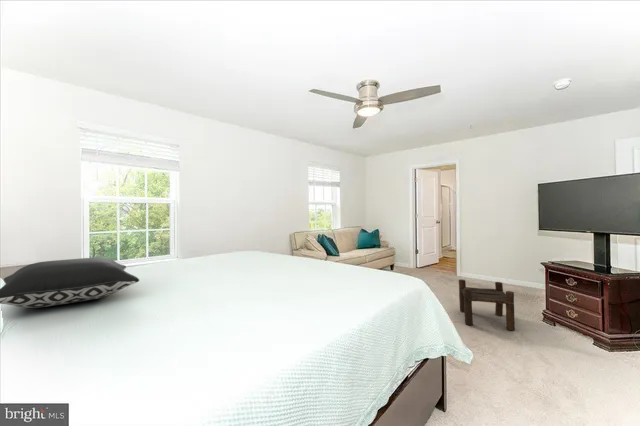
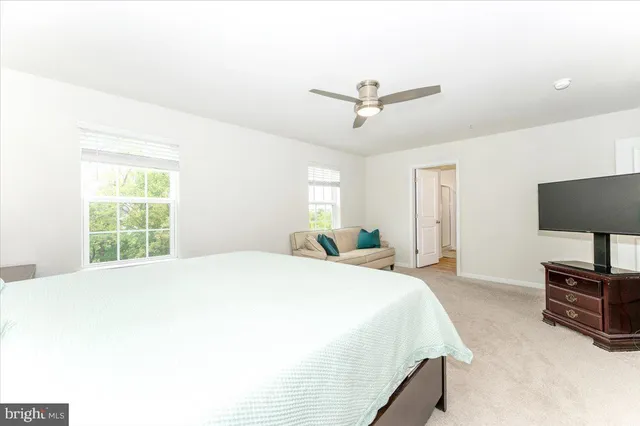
- stool [458,278,516,331]
- pillow [0,257,140,309]
